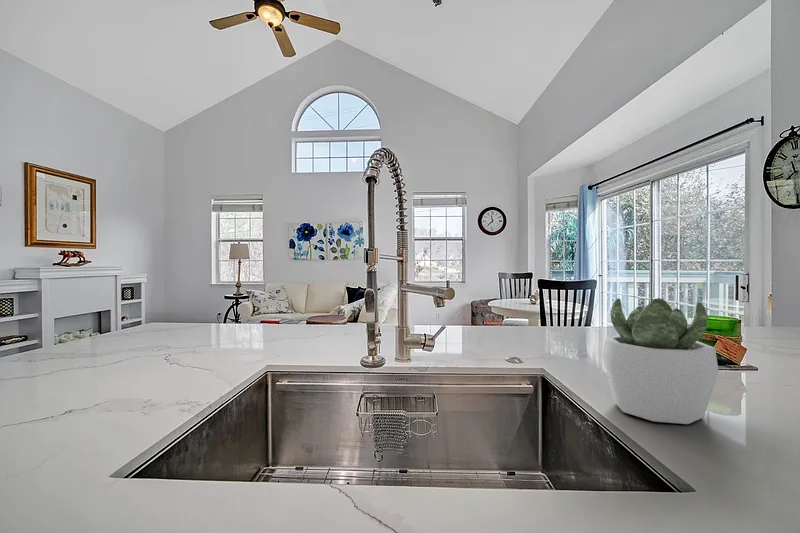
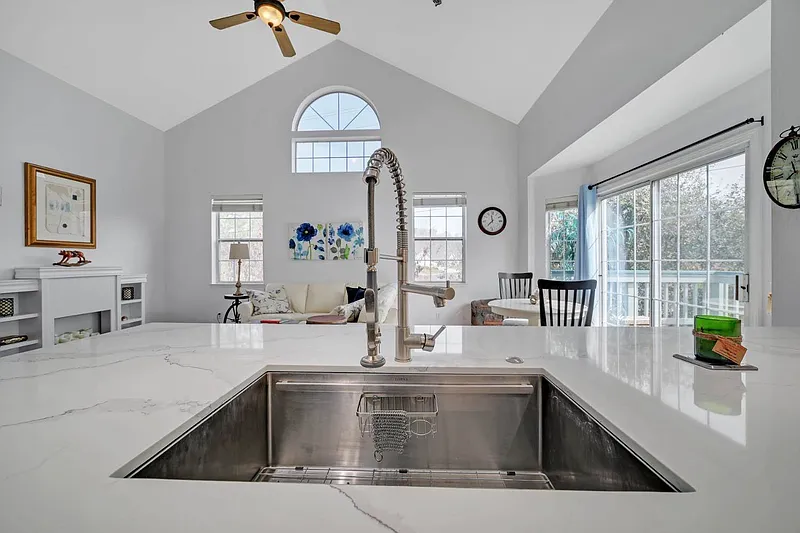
- succulent plant [602,297,719,425]
